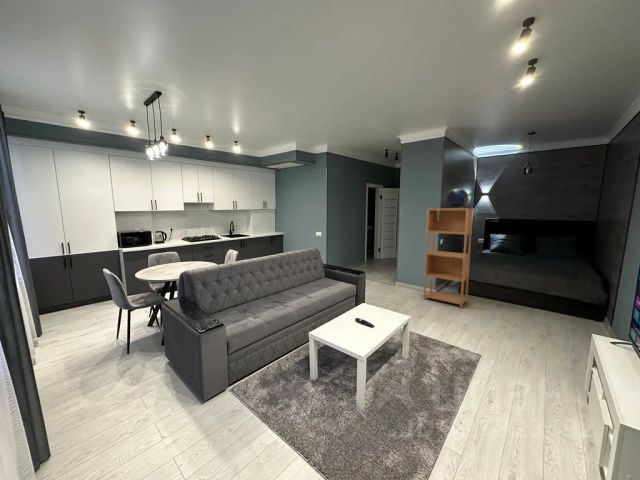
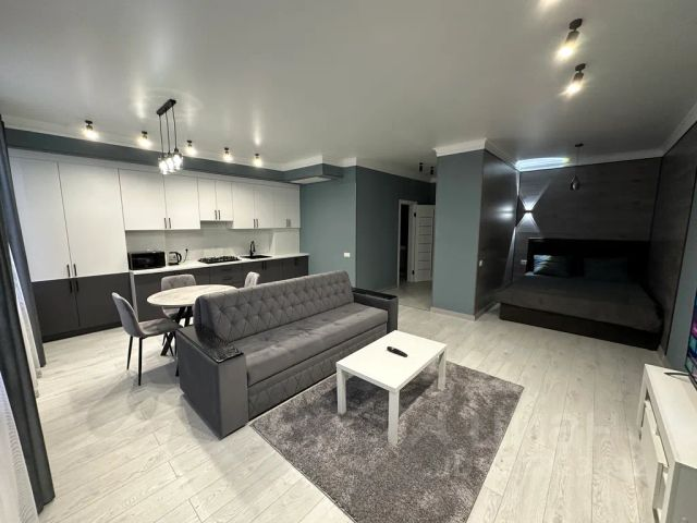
- bookcase [423,207,474,309]
- globe [445,188,470,208]
